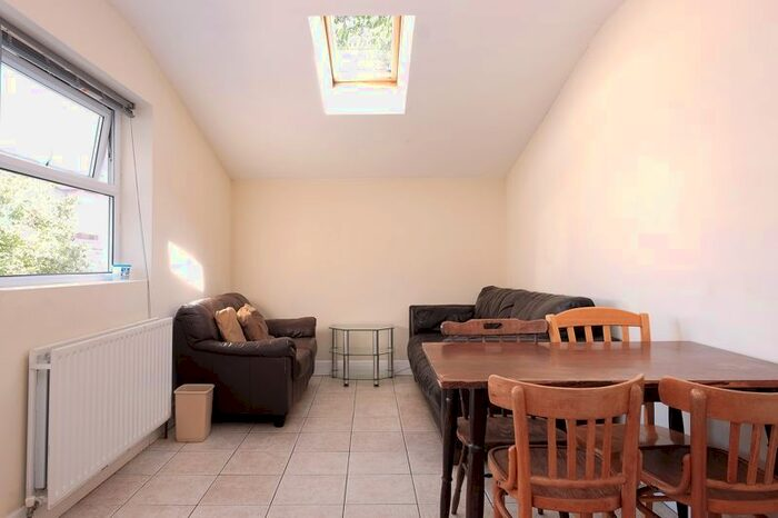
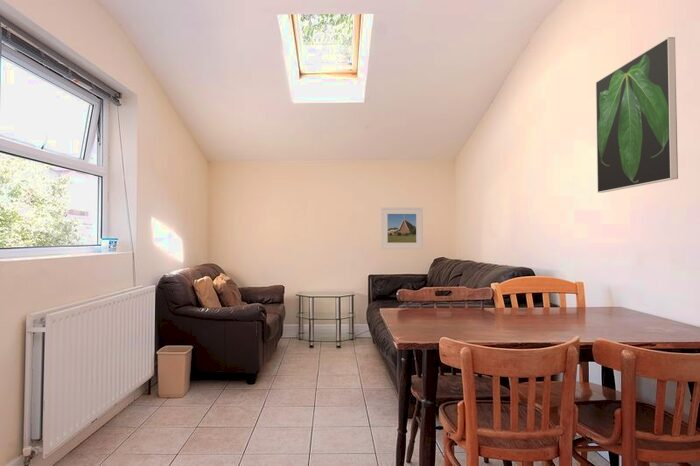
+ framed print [595,36,679,194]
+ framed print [380,206,424,250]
